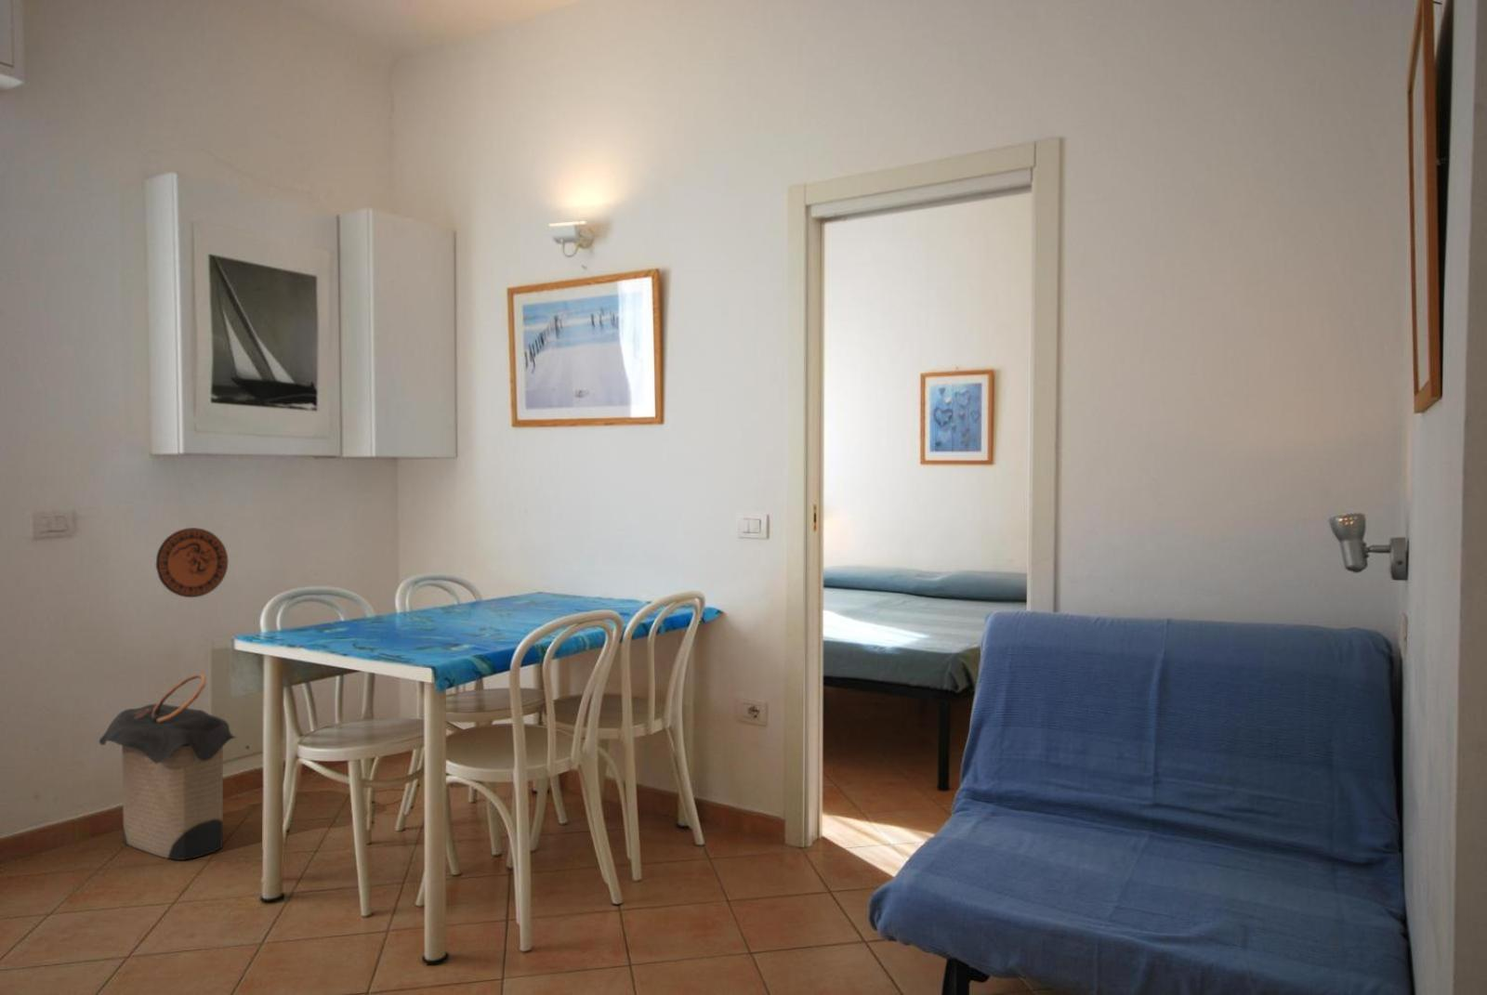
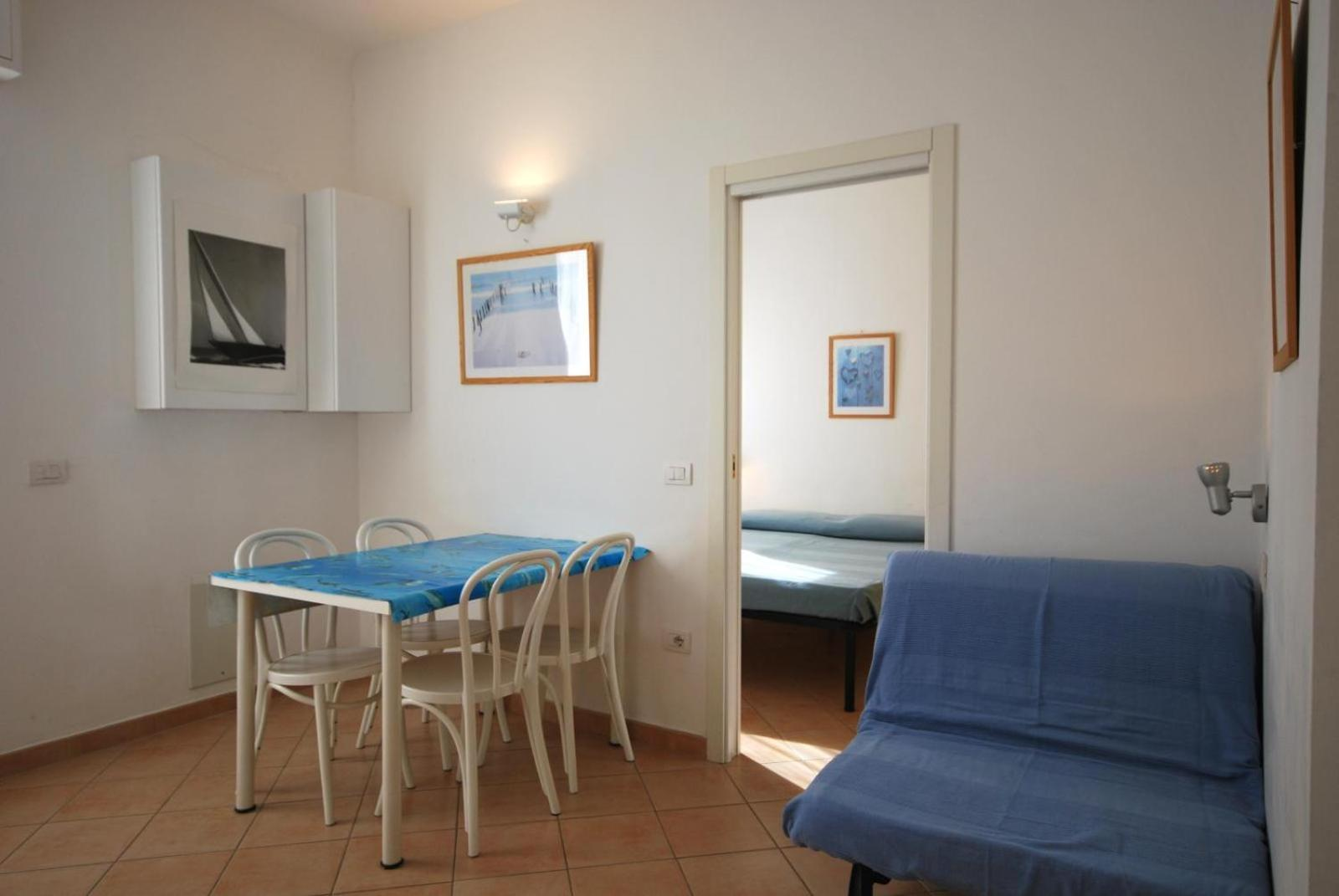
- decorative plate [155,526,229,599]
- laundry hamper [99,673,239,862]
